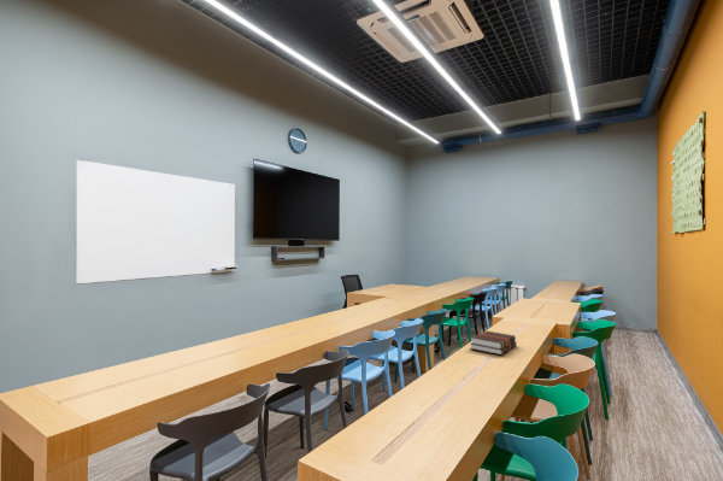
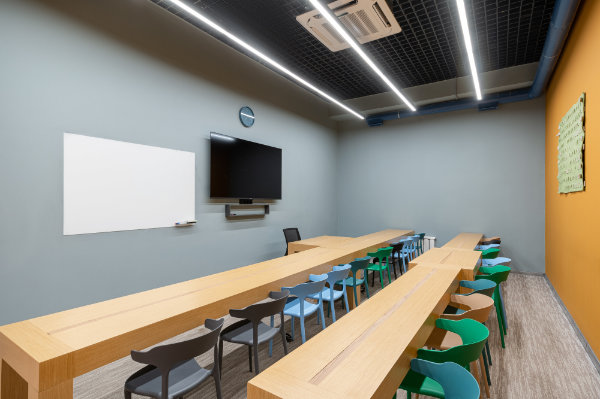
- hardback book [469,330,518,356]
